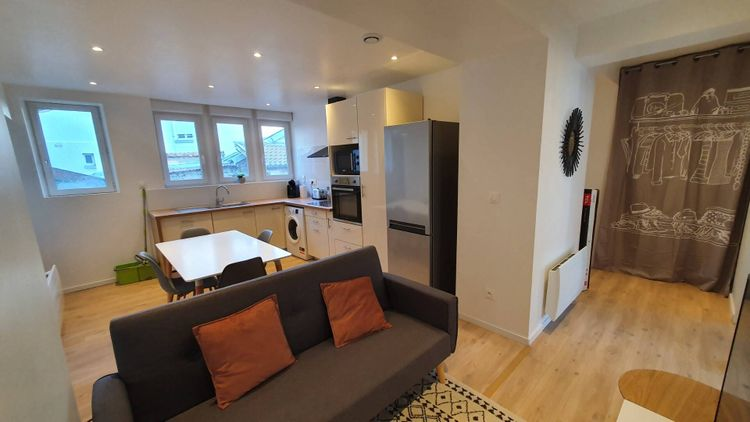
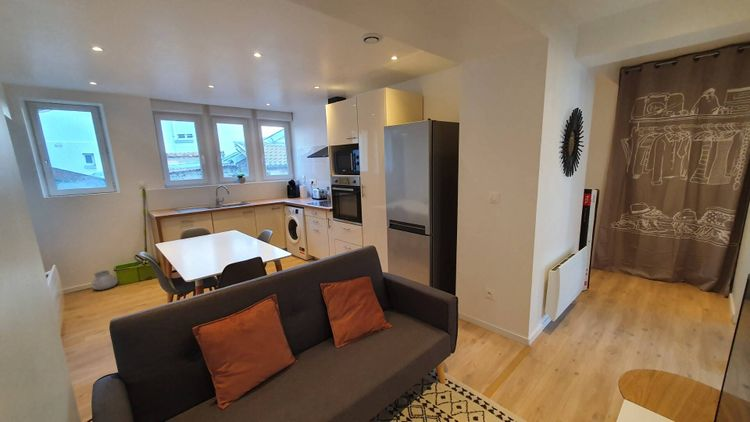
+ vase [90,269,118,291]
